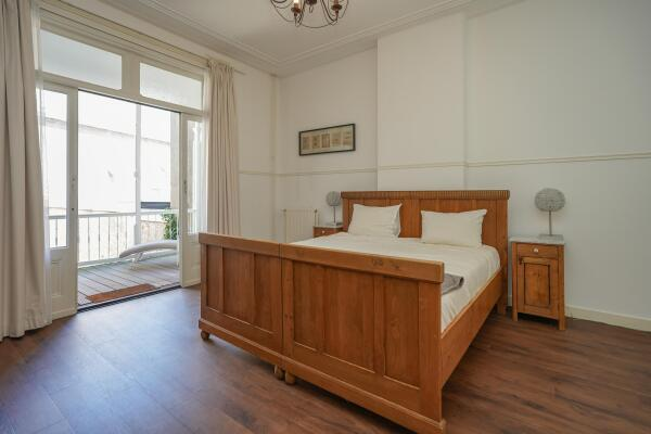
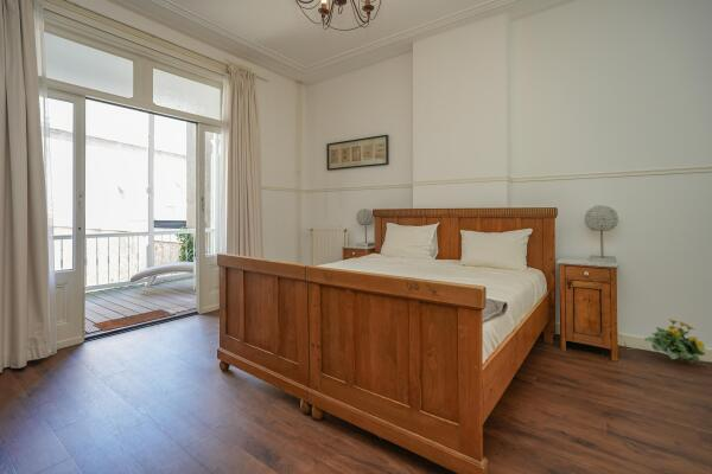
+ flowering plant [643,318,707,365]
